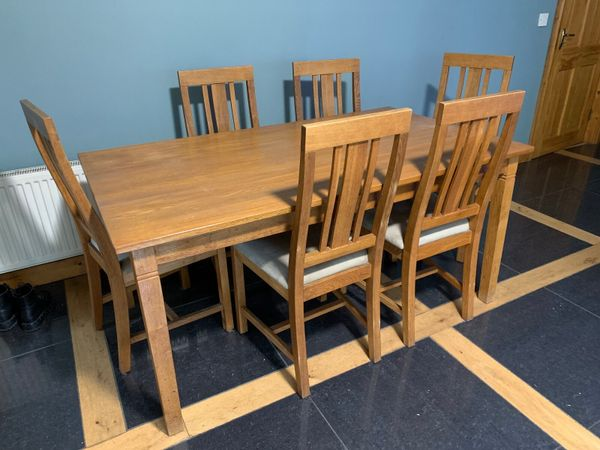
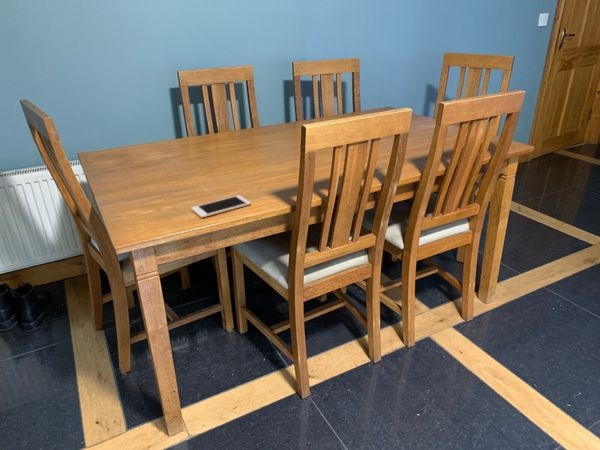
+ cell phone [190,194,252,219]
